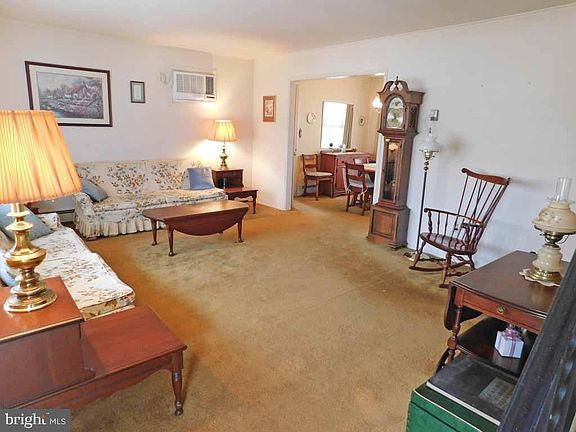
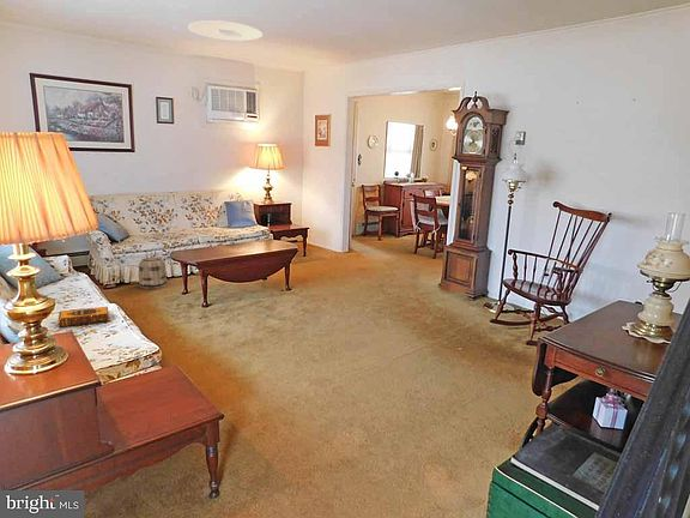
+ basket [138,249,168,290]
+ hardback book [58,306,110,329]
+ ceiling light [187,19,264,42]
